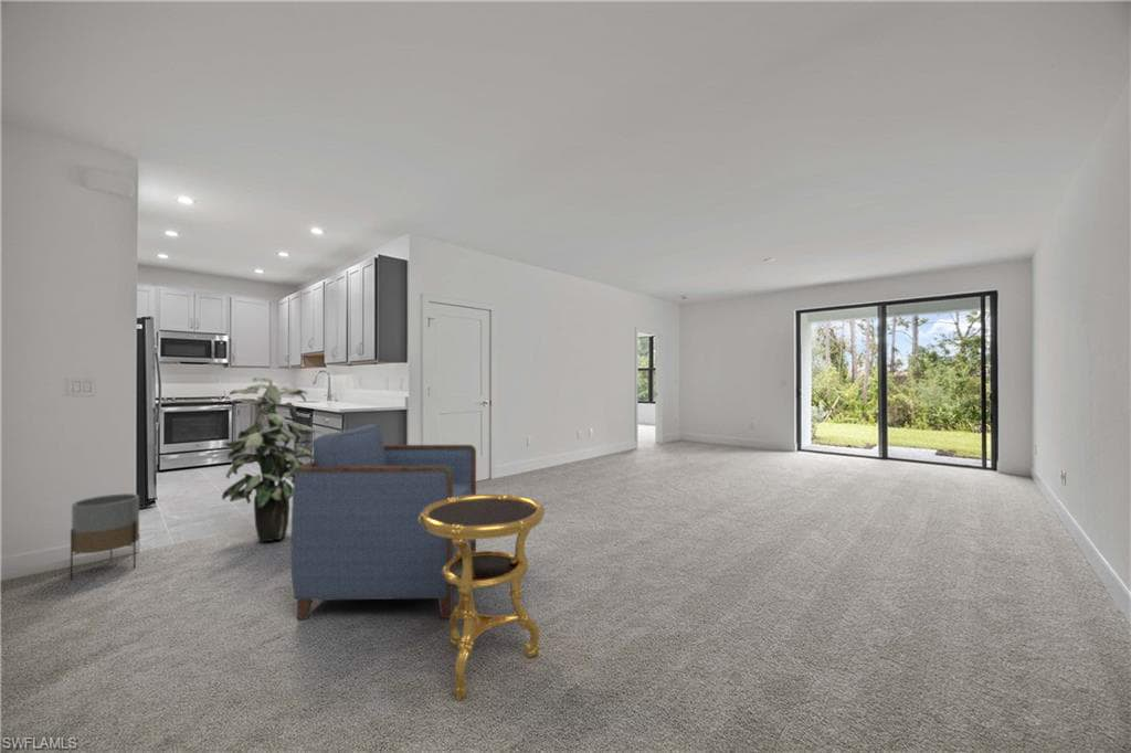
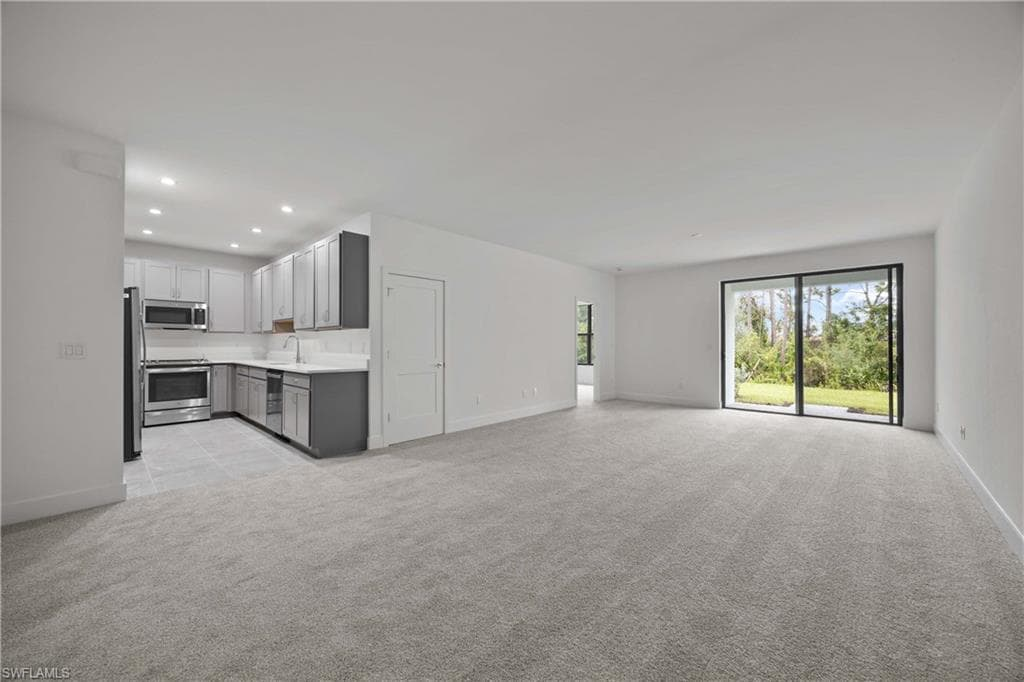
- indoor plant [221,375,316,543]
- side table [419,494,546,702]
- planter [70,492,140,581]
- armchair [290,423,477,621]
